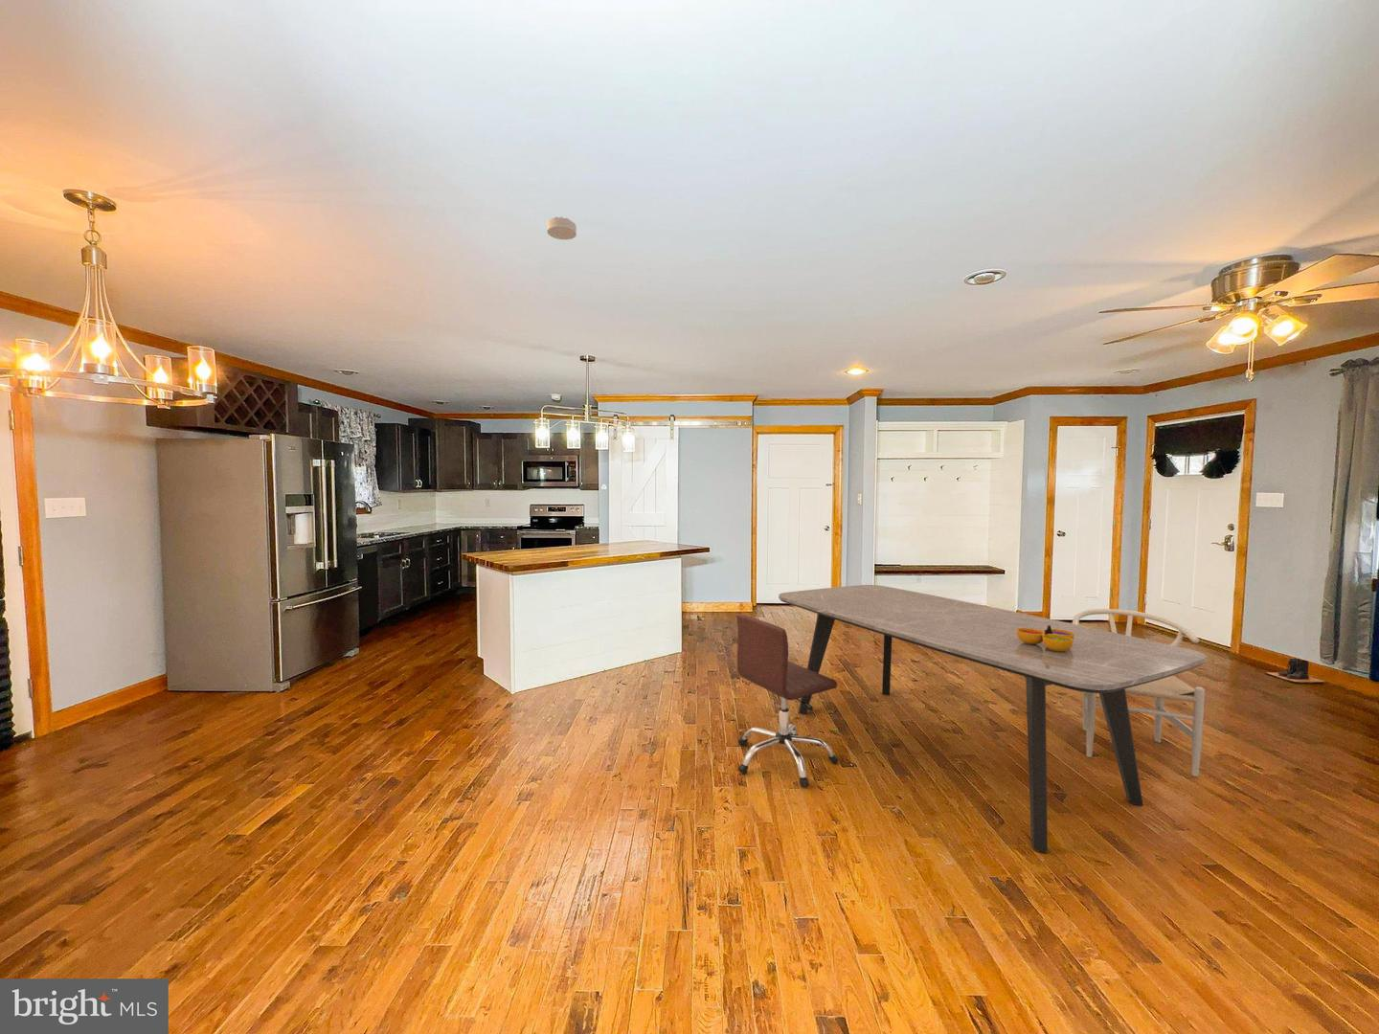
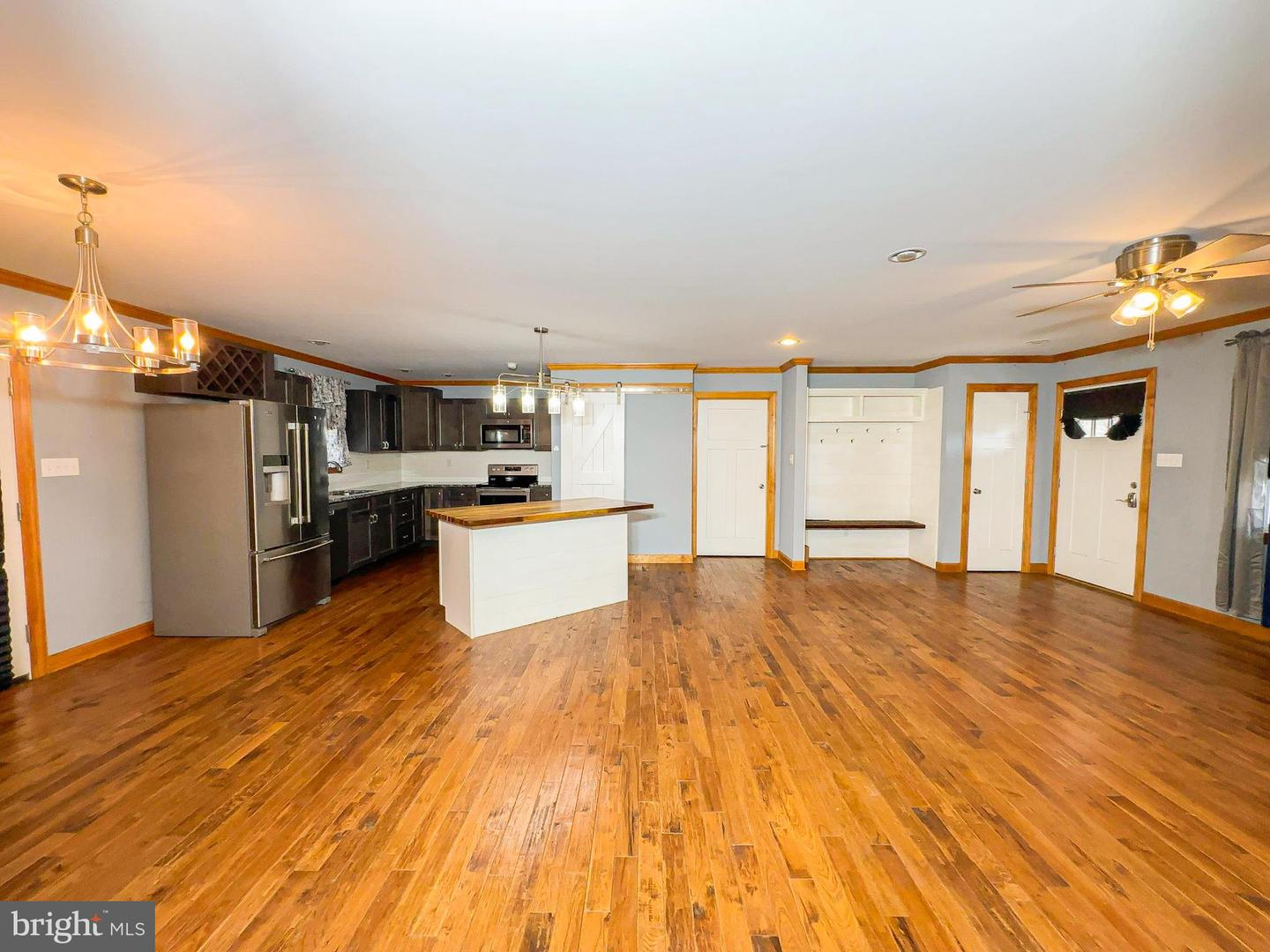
- chair [735,614,839,787]
- boots [1264,658,1326,683]
- dining table [777,584,1207,853]
- decorative bowl [1017,626,1075,652]
- smoke detector [546,215,578,240]
- chair [1072,608,1205,778]
